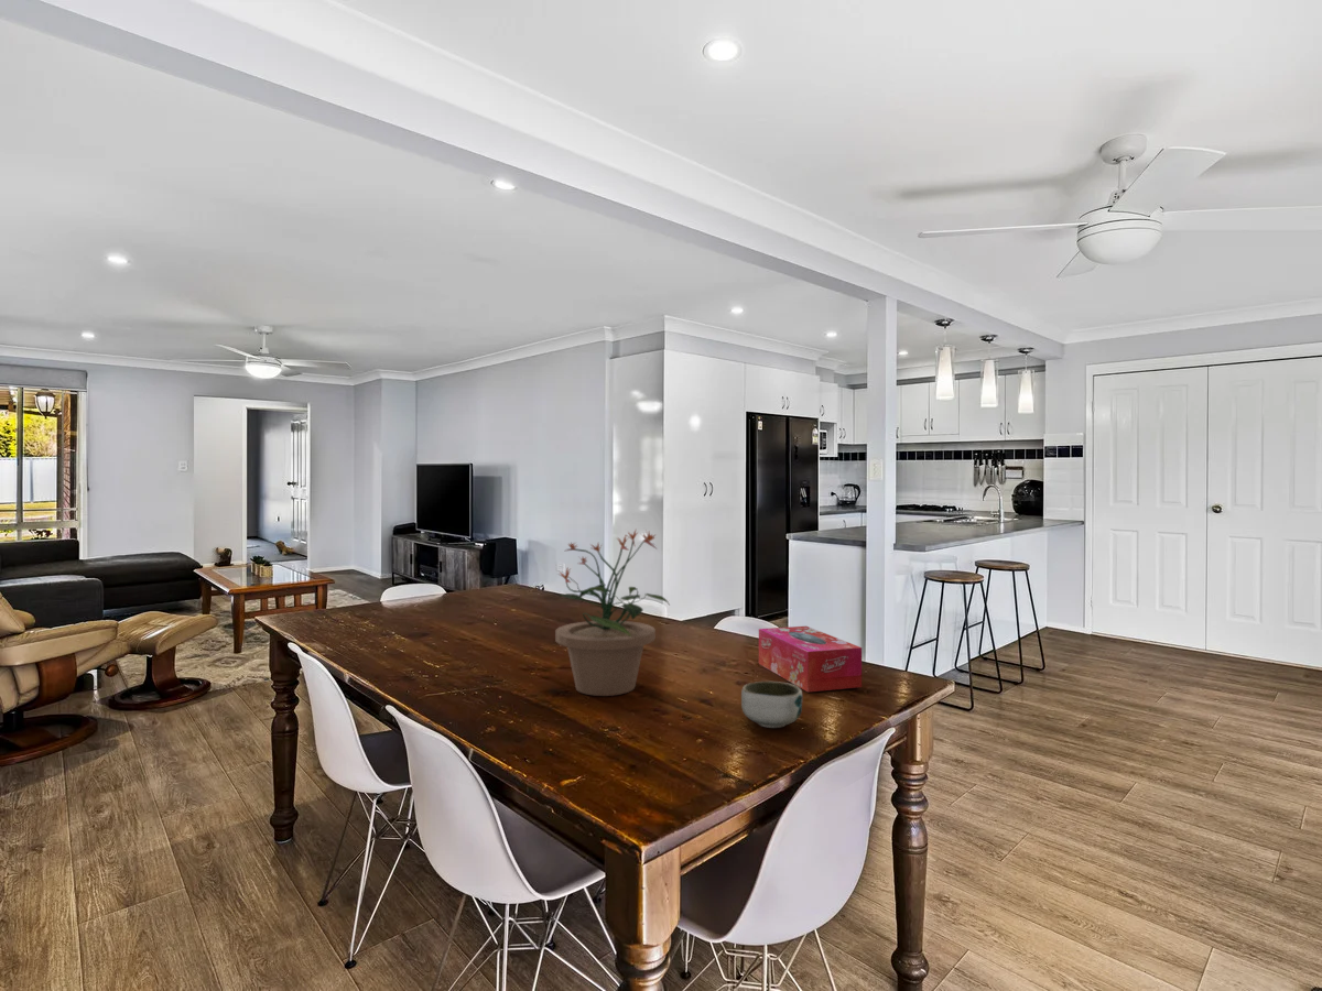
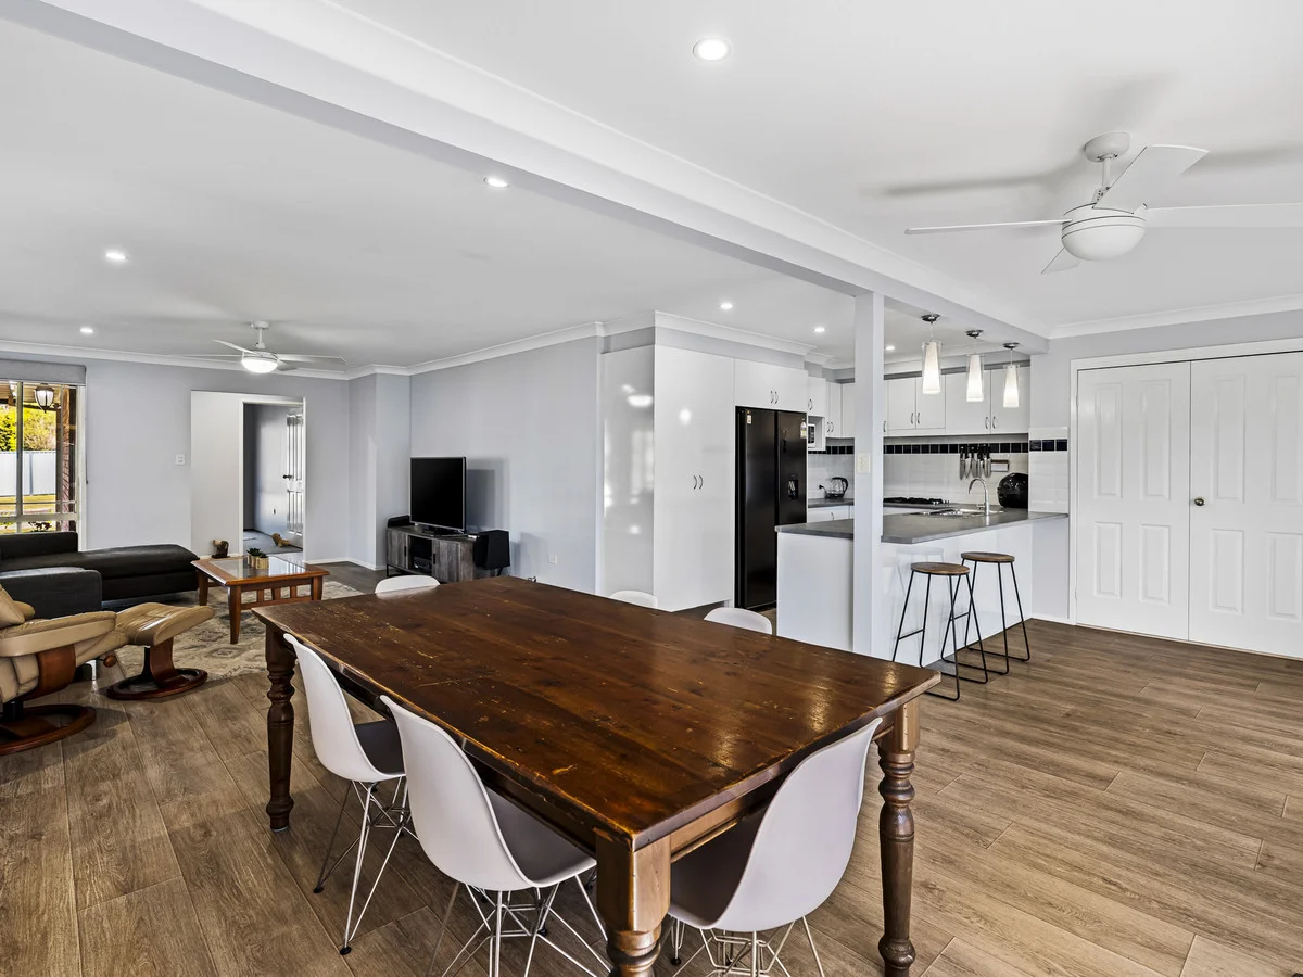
- bowl [740,680,803,729]
- tissue box [758,625,863,693]
- potted plant [554,529,670,697]
